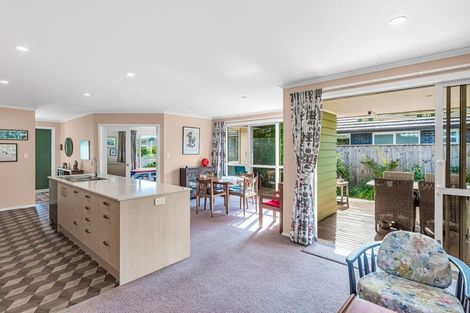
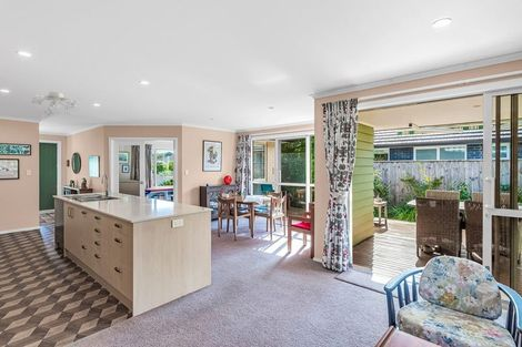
+ ceiling light fixture [29,91,81,118]
